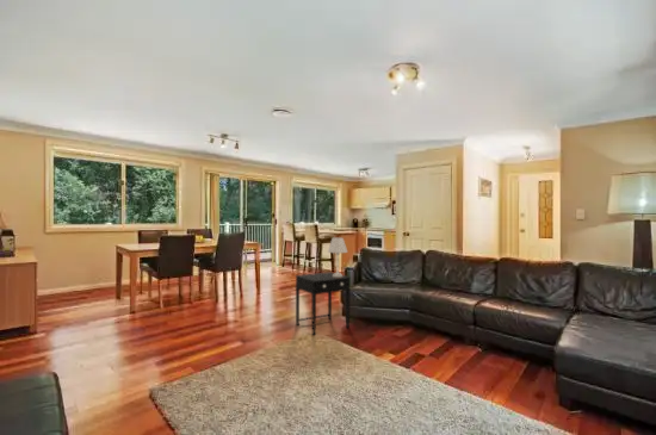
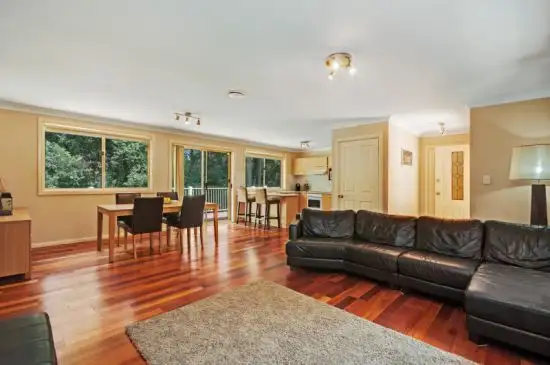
- side table [293,271,352,336]
- table lamp [327,236,348,278]
